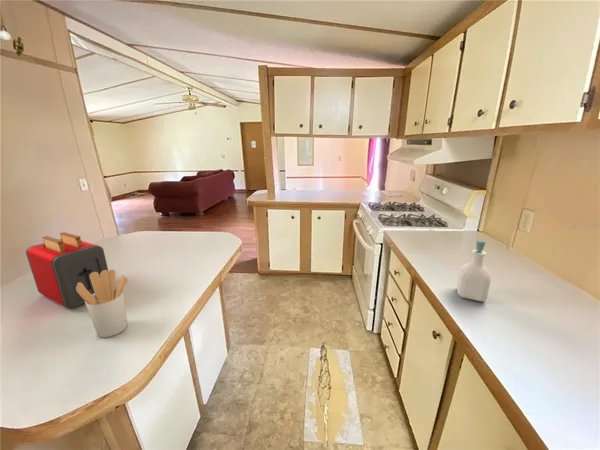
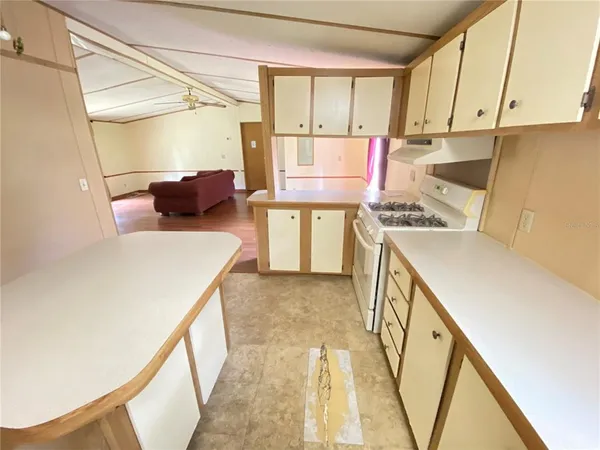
- toaster [25,231,109,310]
- utensil holder [76,269,129,338]
- soap bottle [456,239,492,302]
